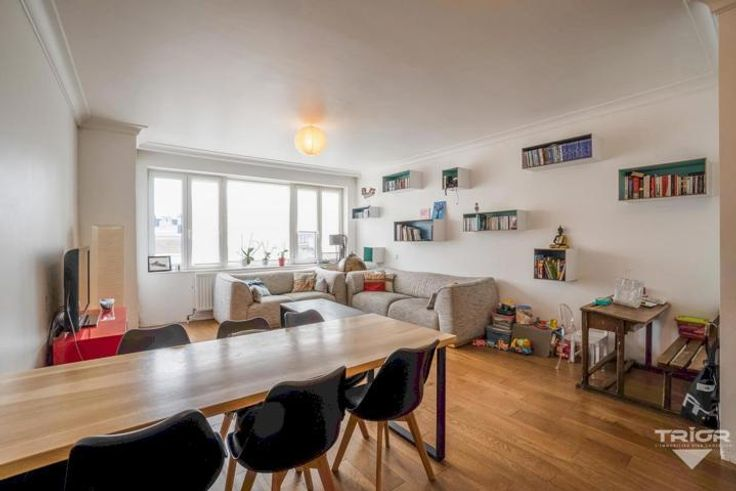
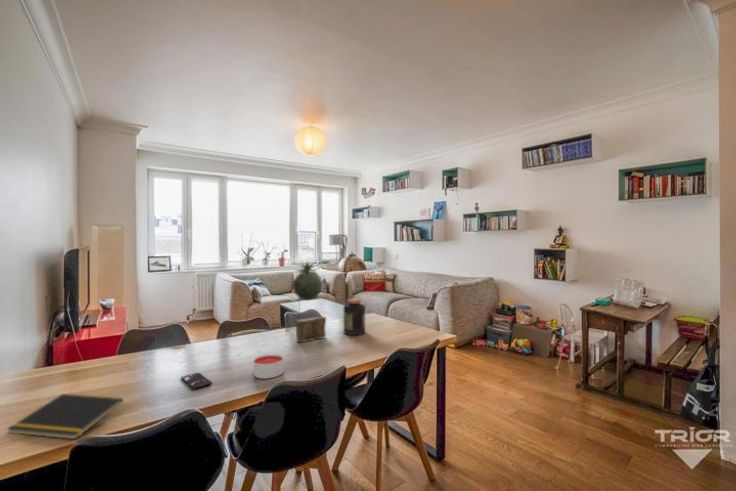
+ smartphone [180,372,213,390]
+ jar [343,298,366,336]
+ candle [253,354,284,380]
+ notepad [6,393,124,440]
+ potted plant [292,260,327,344]
